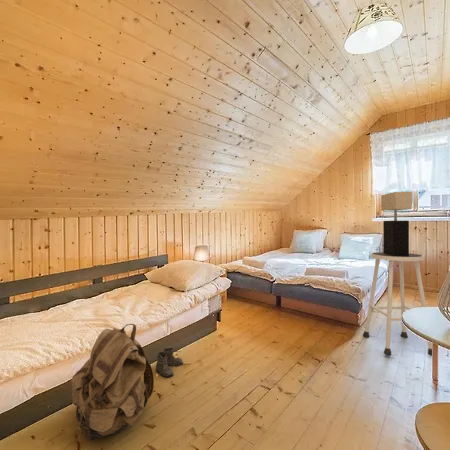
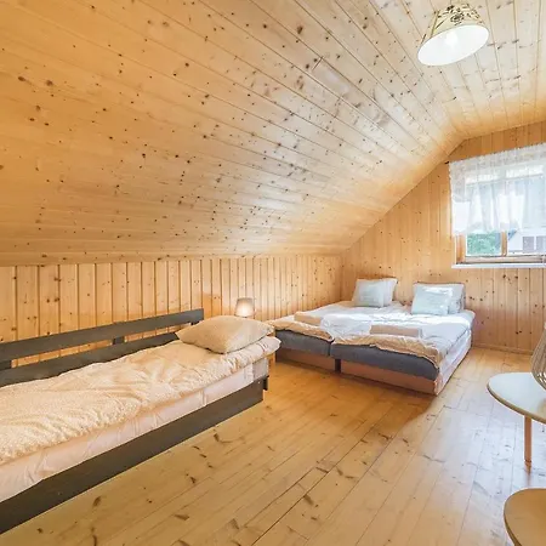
- backpack [70,323,155,443]
- boots [155,347,184,378]
- table lamp [380,190,413,256]
- stool [362,251,433,357]
